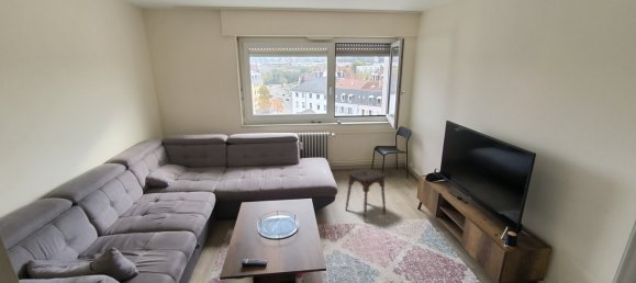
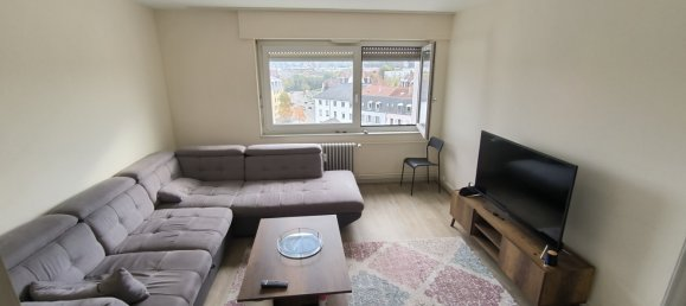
- stool [345,167,387,223]
